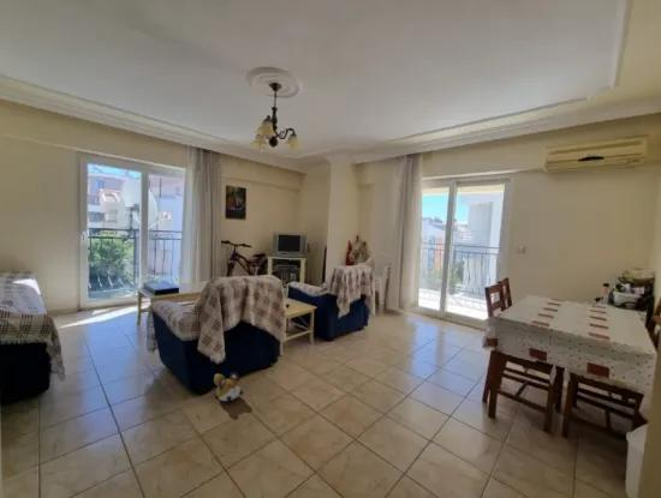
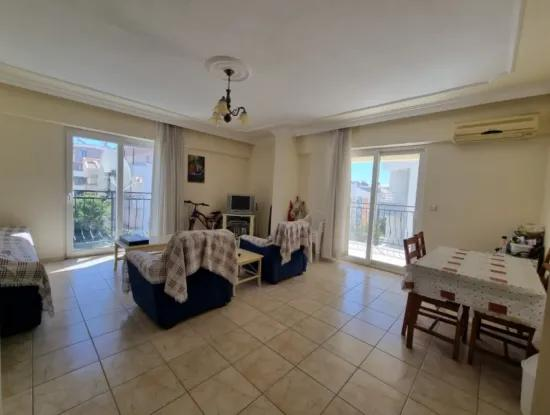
- plush toy [213,371,245,403]
